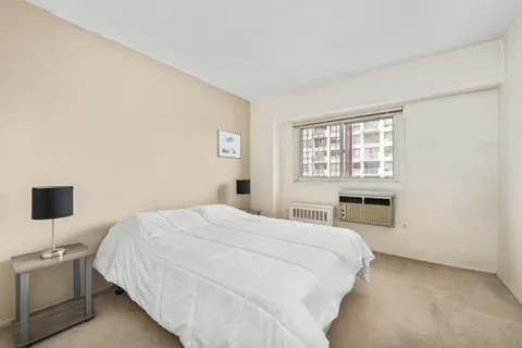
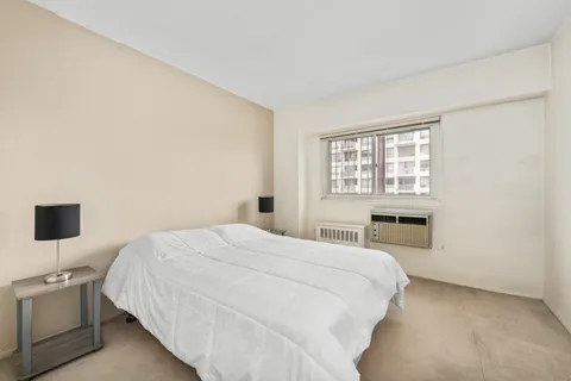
- wall art [216,128,243,160]
